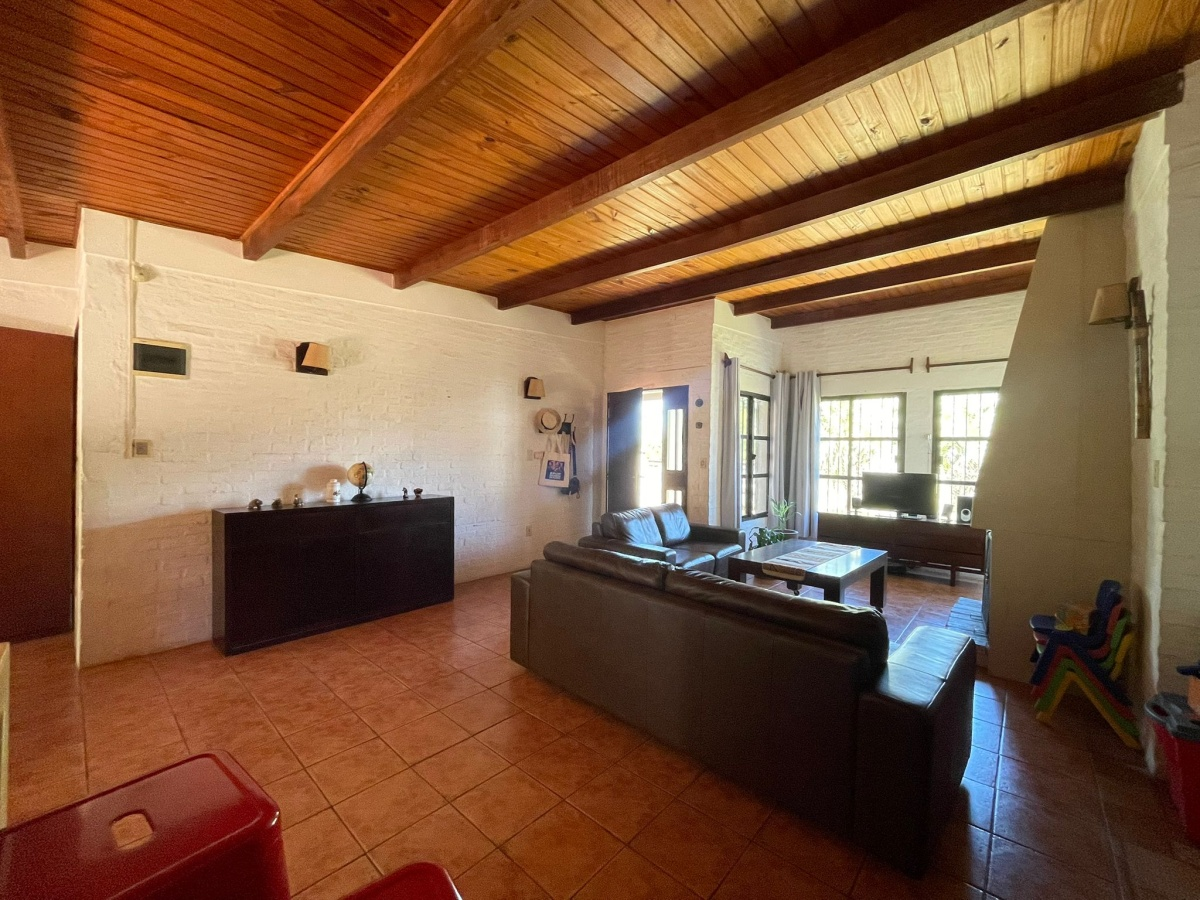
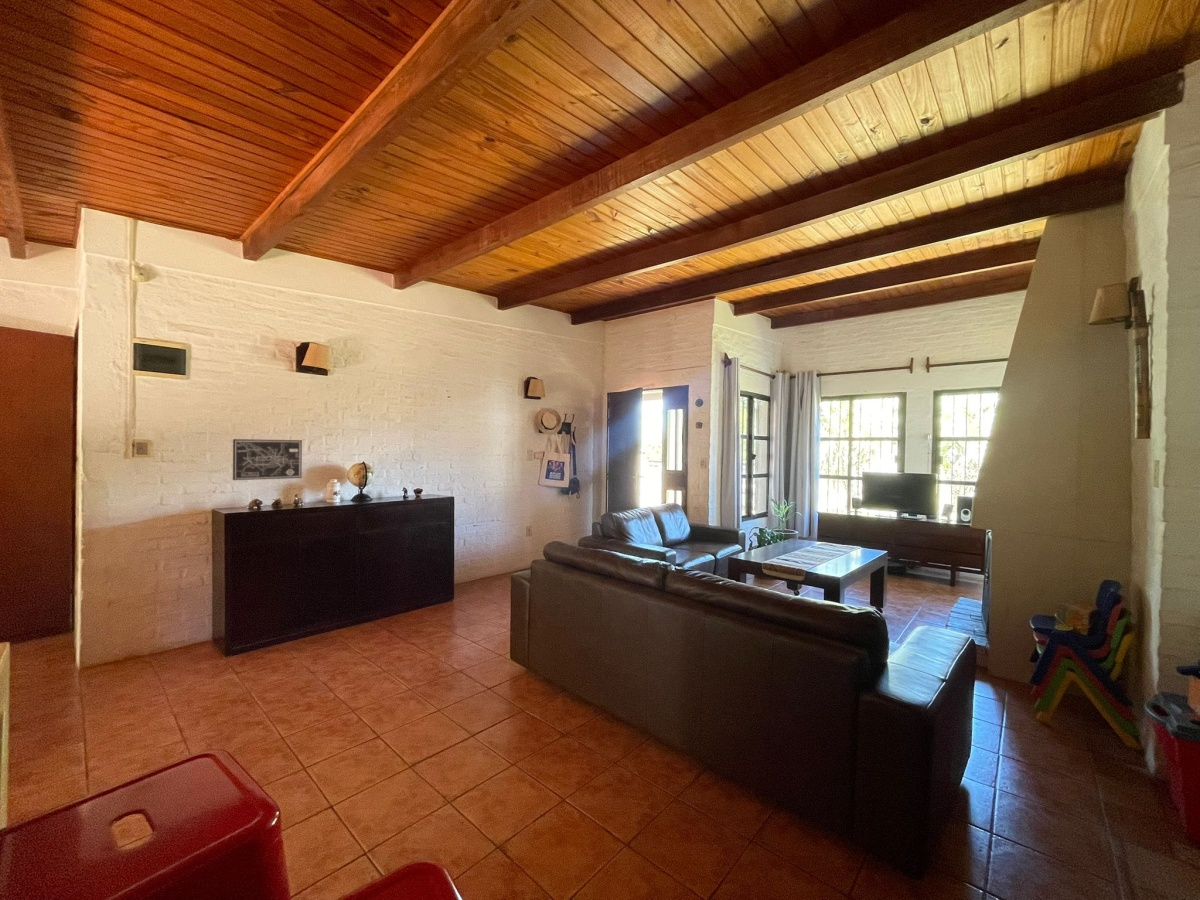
+ wall art [232,438,303,481]
